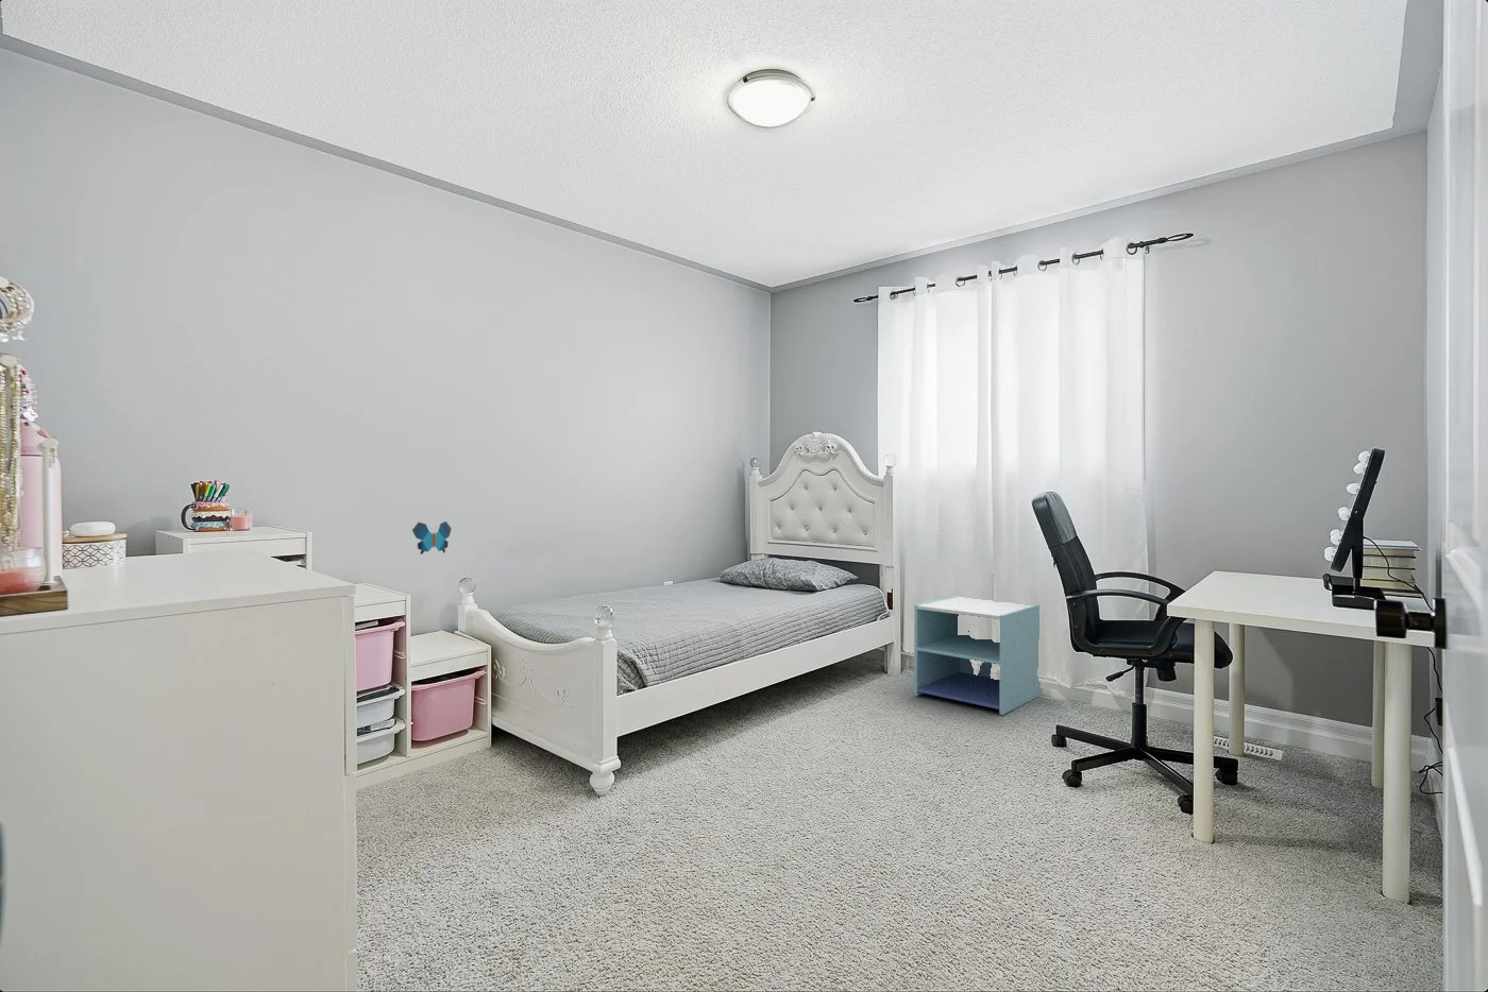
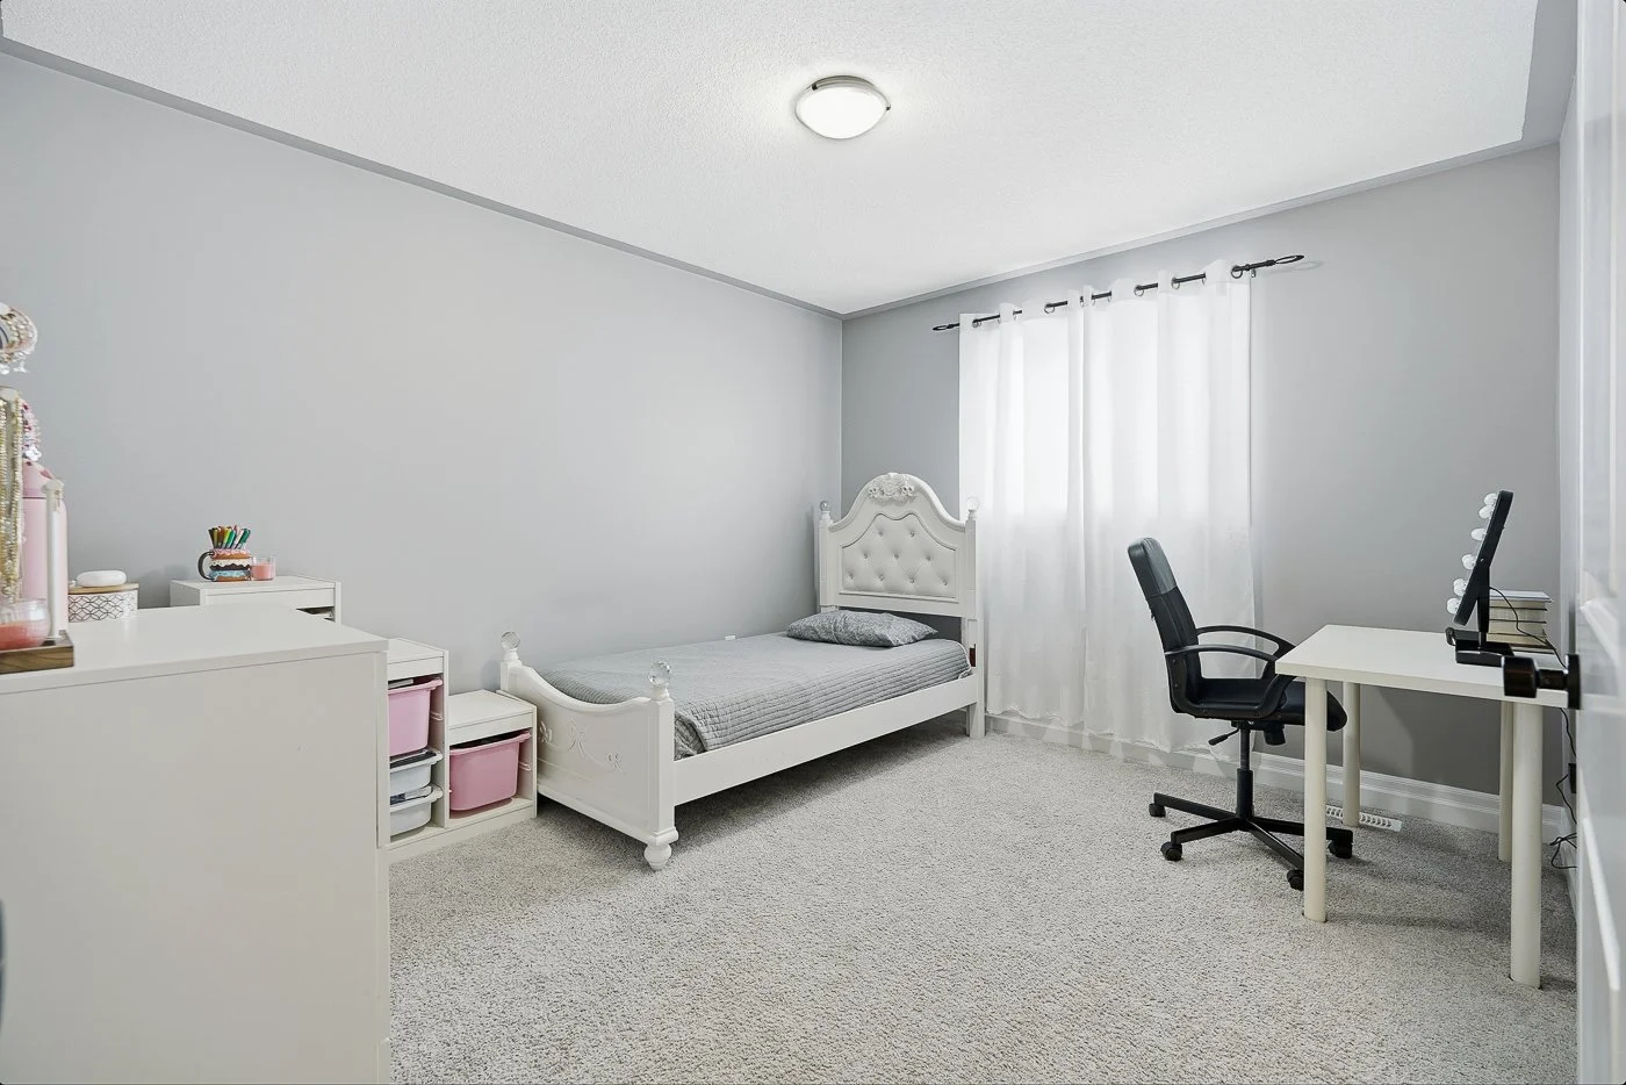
- nightstand [913,595,1044,716]
- decorative butterfly [411,520,453,556]
